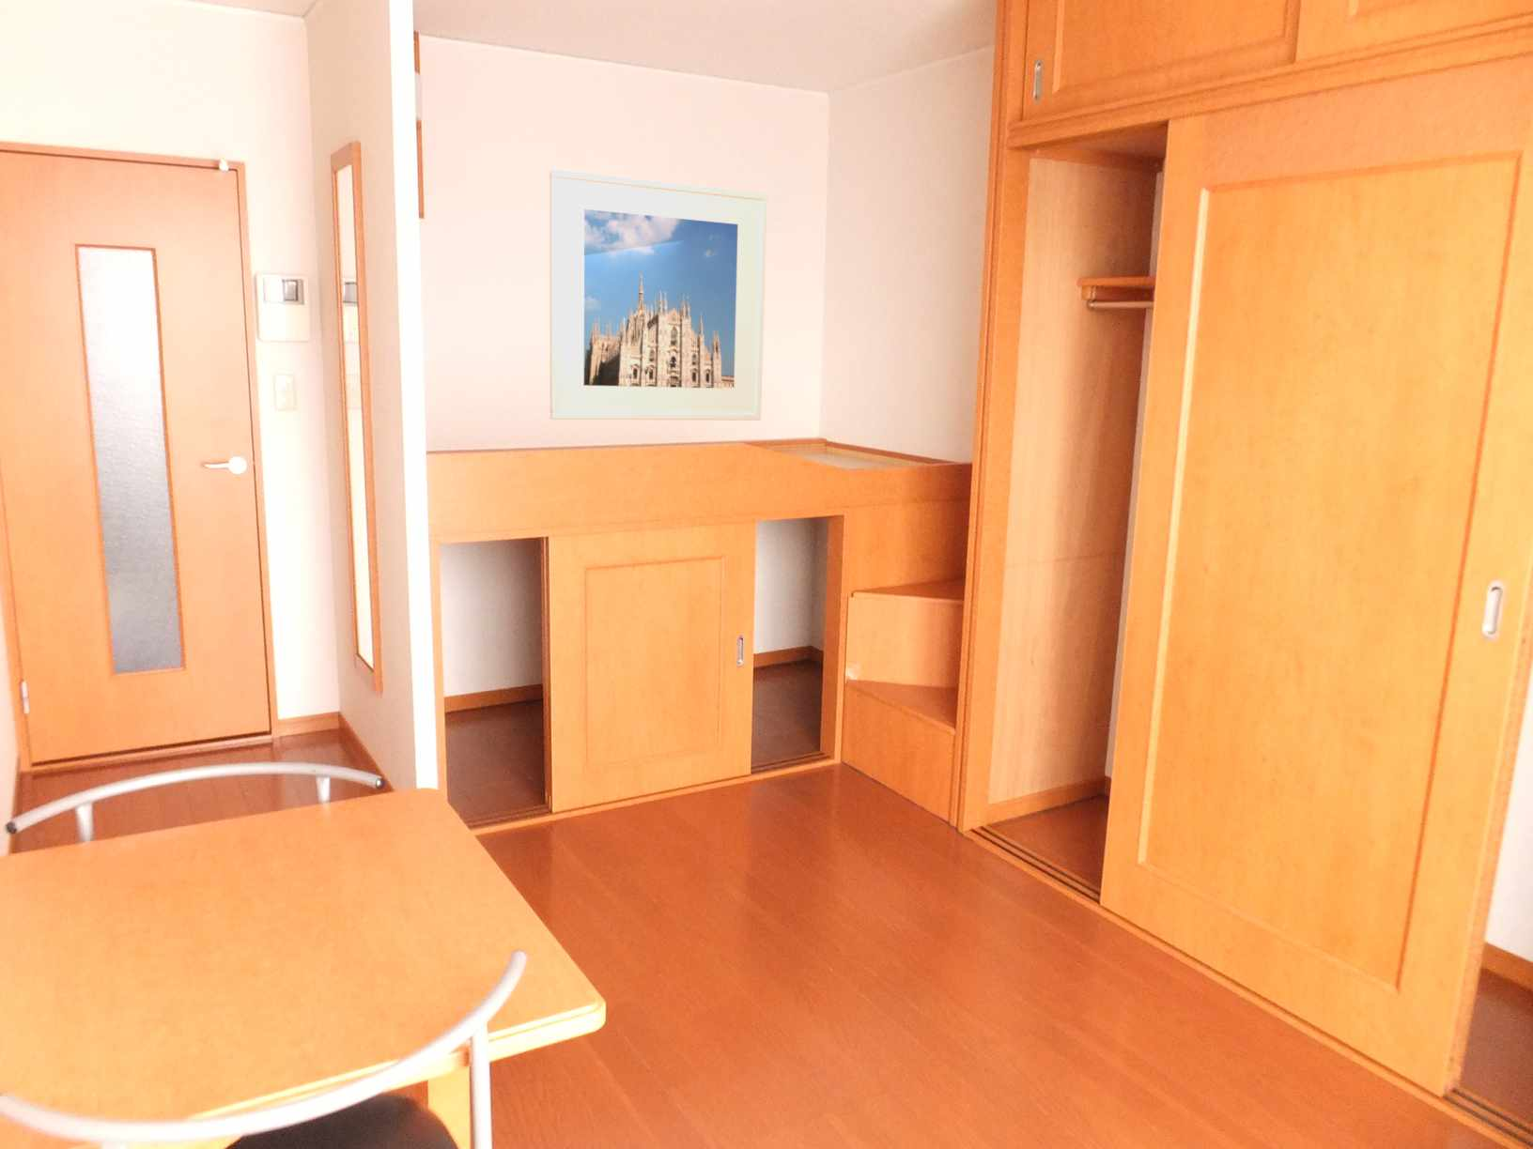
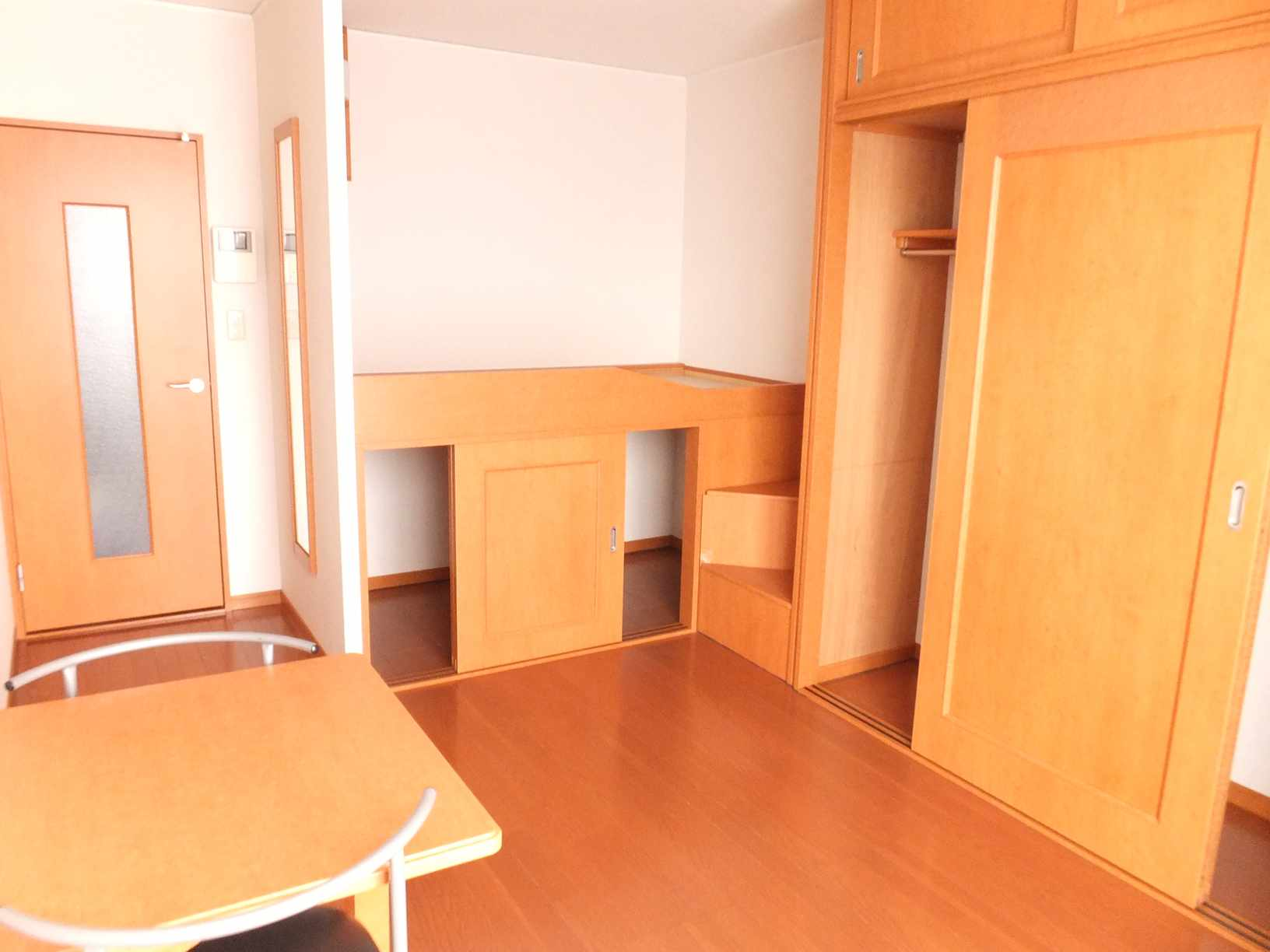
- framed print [548,168,769,421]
